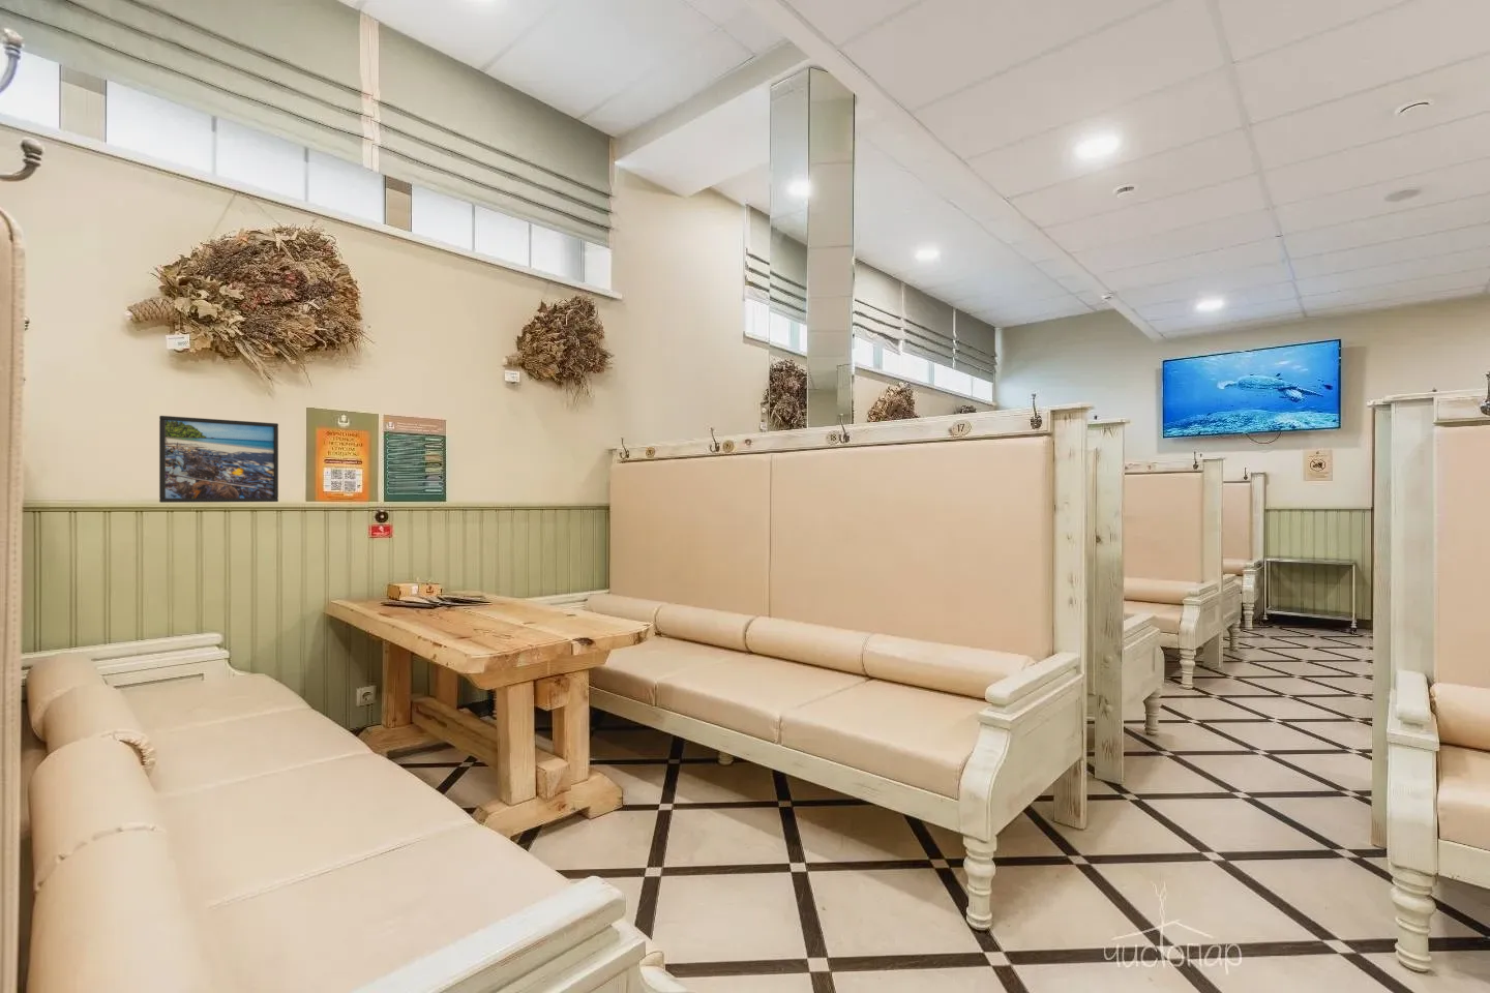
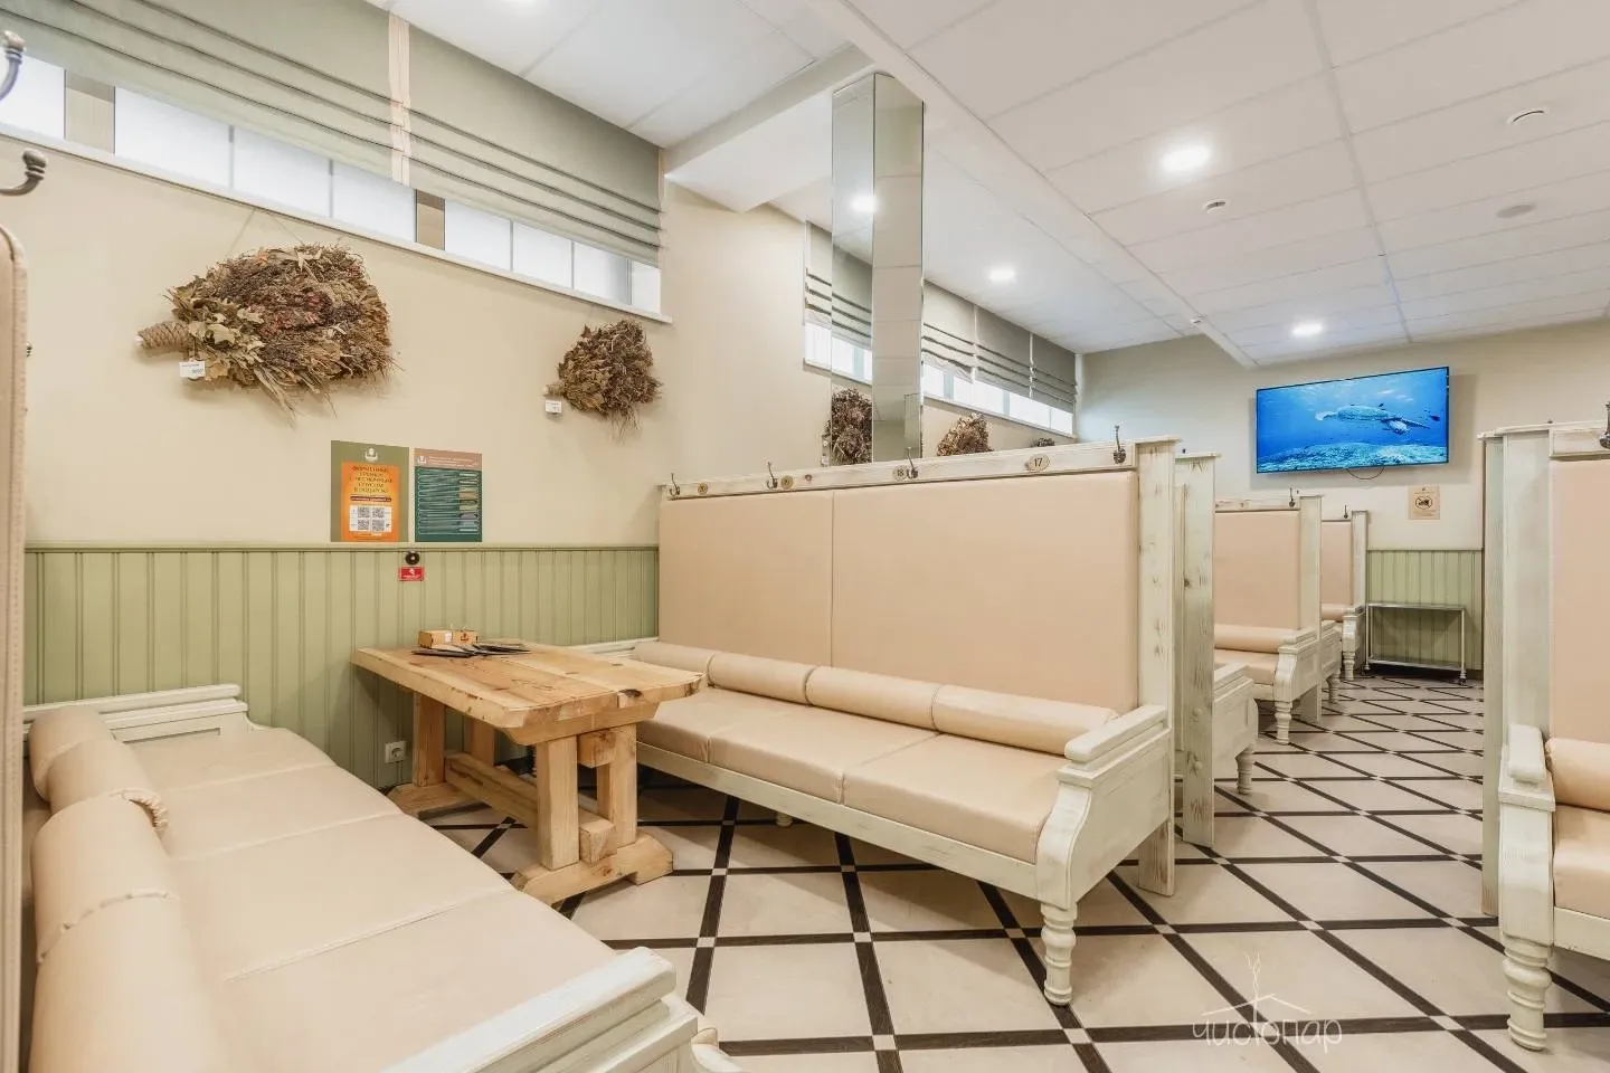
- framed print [159,414,279,504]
